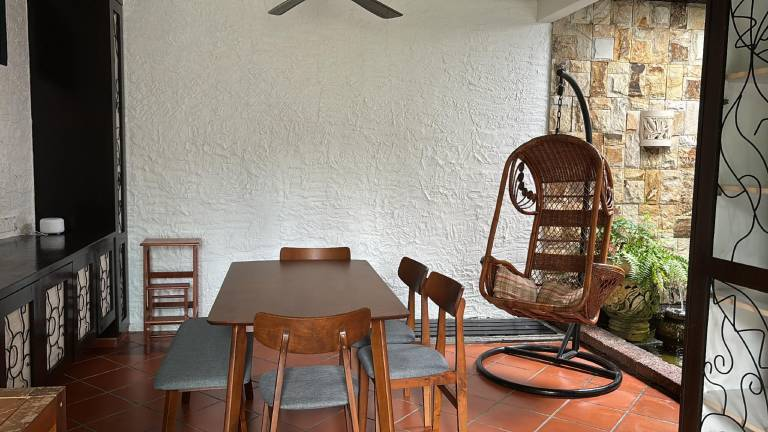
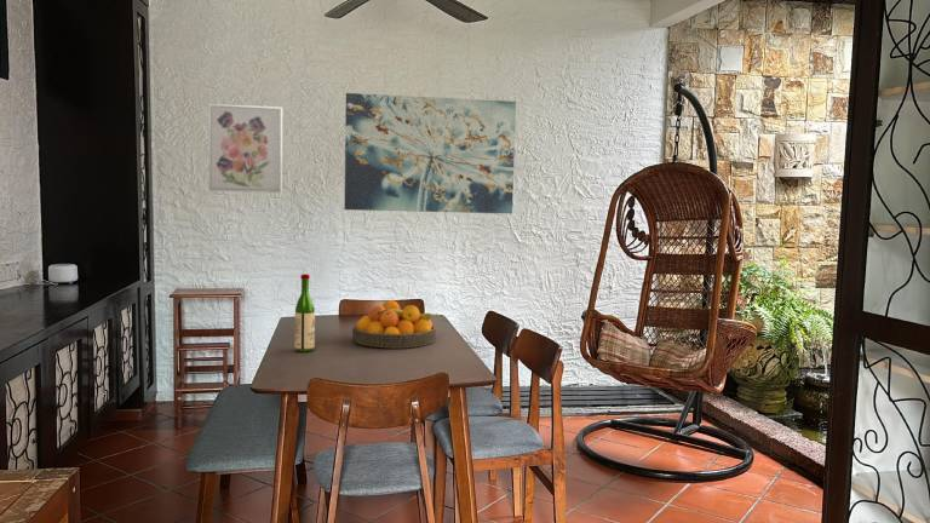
+ wall art [343,92,517,214]
+ wall art [208,103,283,194]
+ fruit bowl [351,299,440,349]
+ wine bottle [293,274,316,354]
